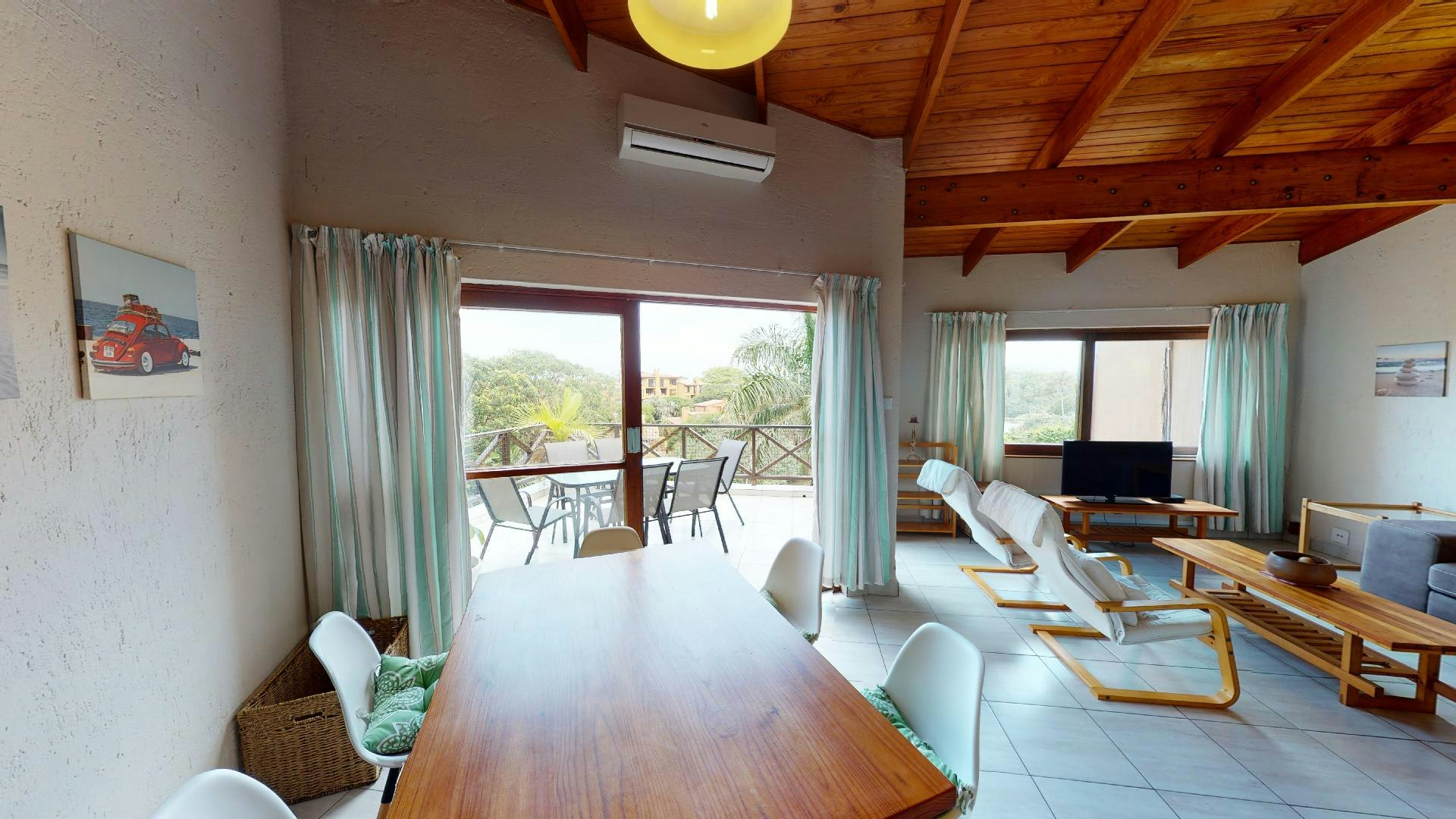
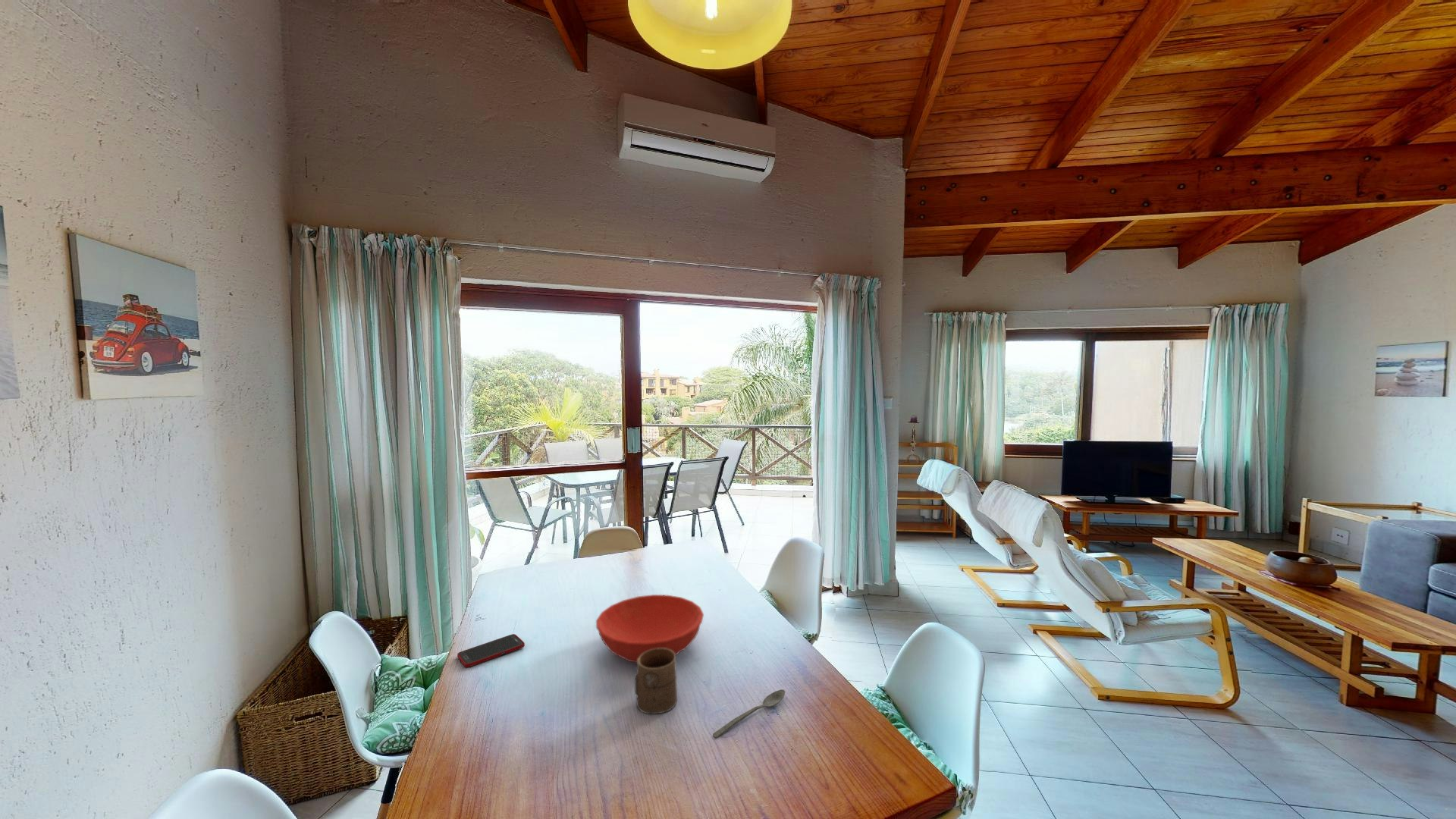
+ cell phone [457,633,526,668]
+ spoon [712,689,786,739]
+ cup [634,648,678,715]
+ bowl [595,594,704,664]
